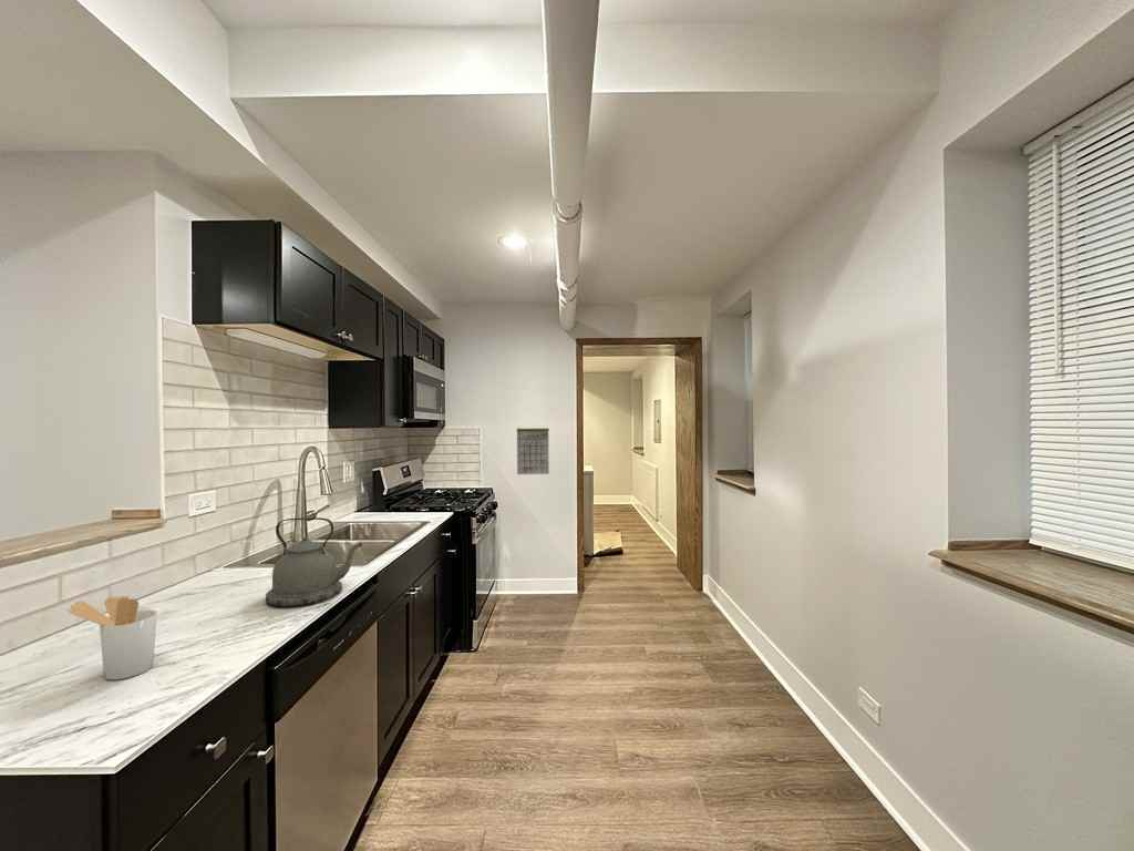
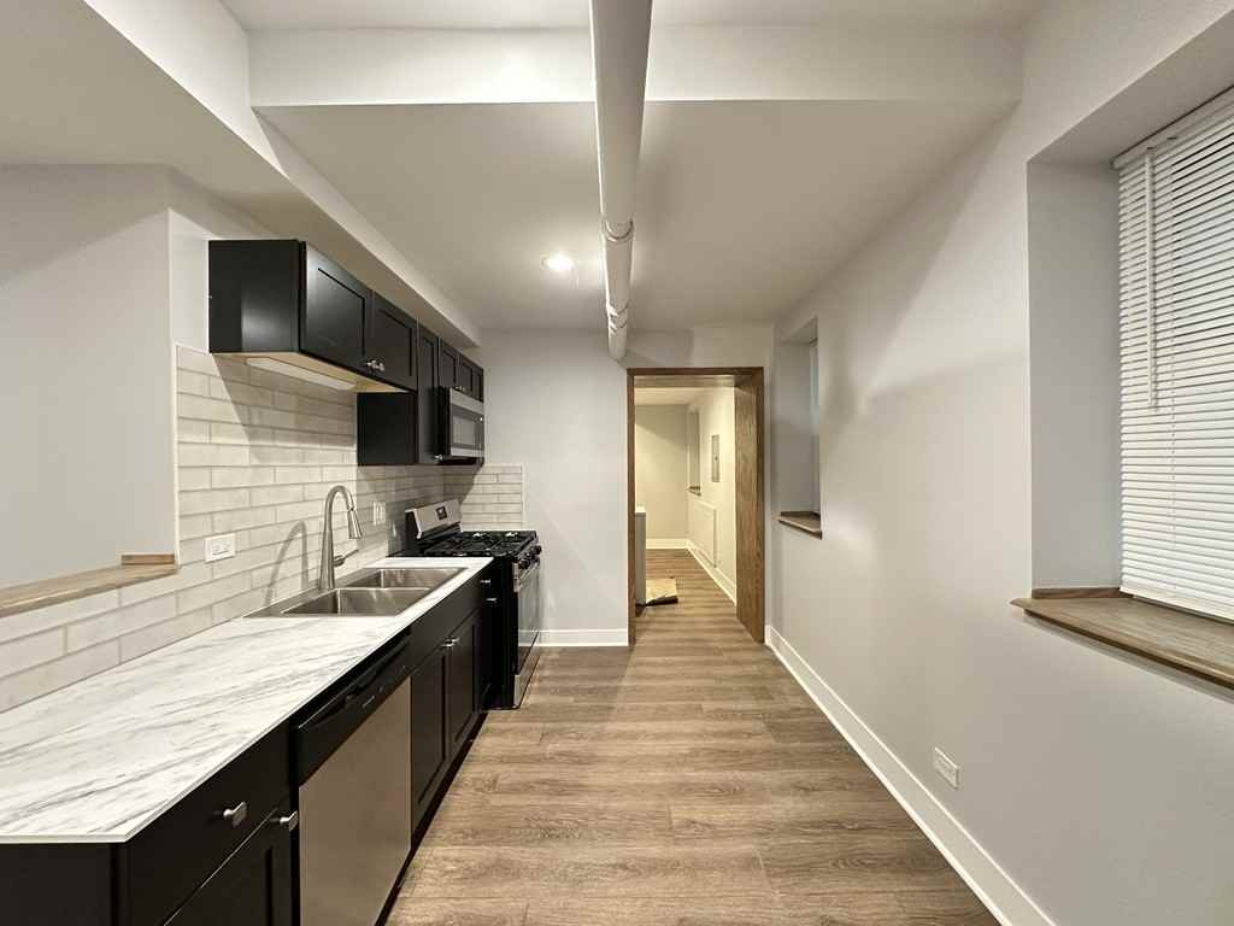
- kettle [265,516,363,608]
- utensil holder [66,595,158,681]
- calendar [516,419,550,475]
